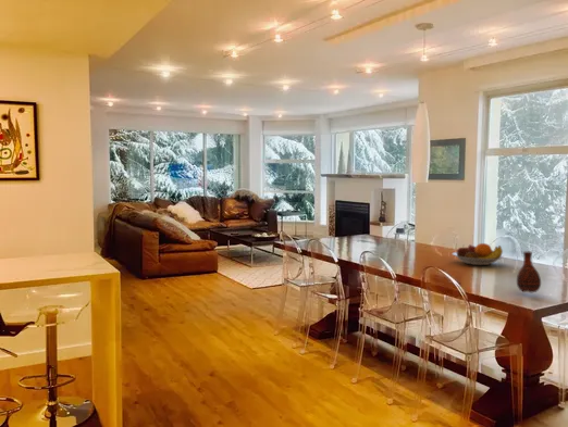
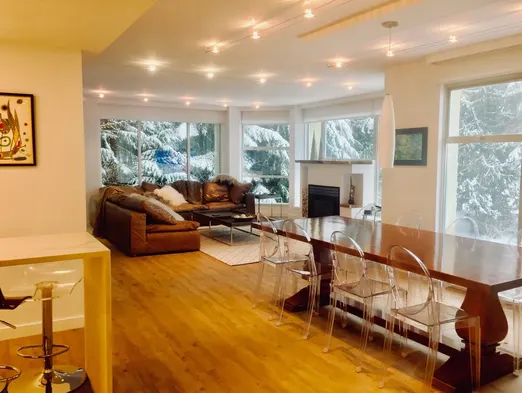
- vase [516,250,542,293]
- fruit bowl [450,242,505,266]
